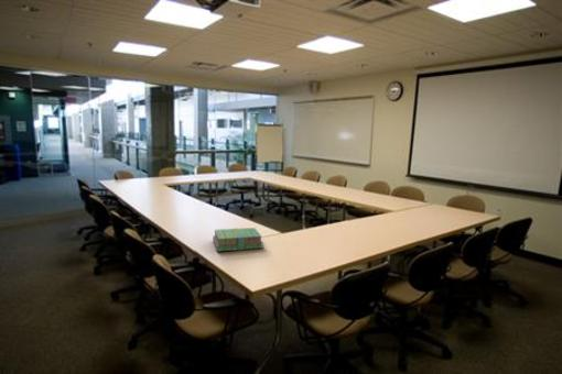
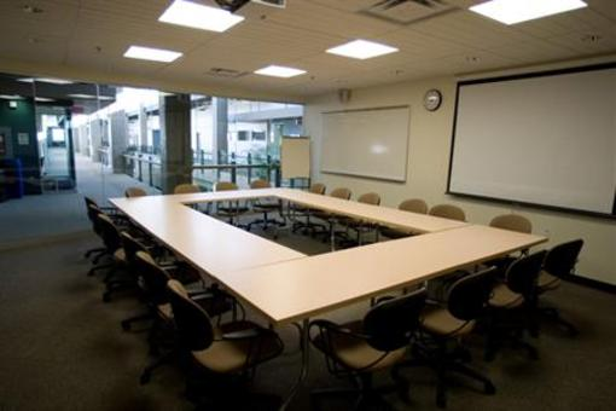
- stack of books [212,227,264,253]
